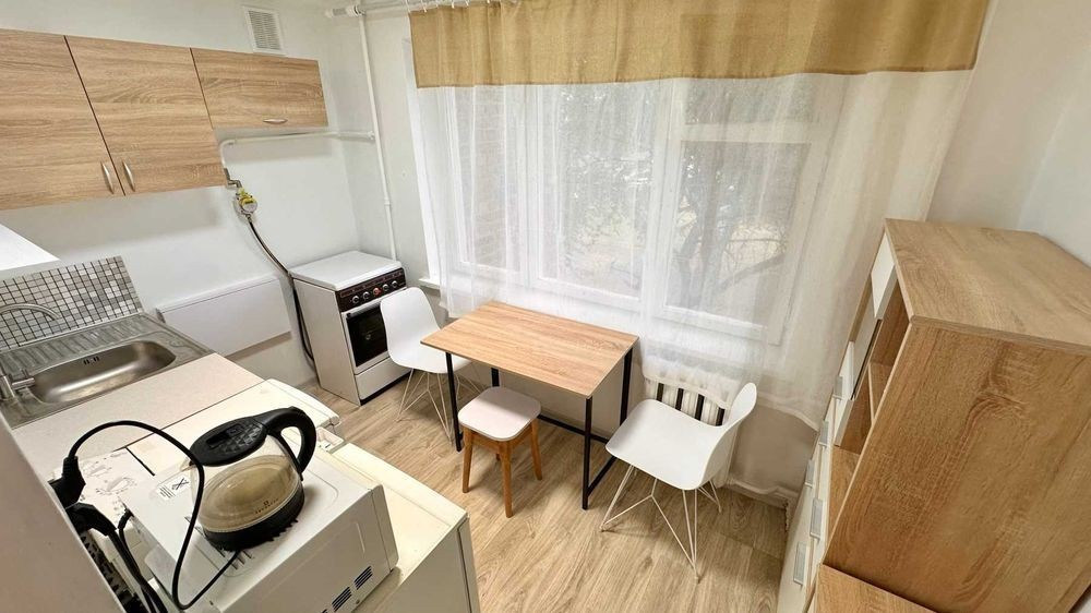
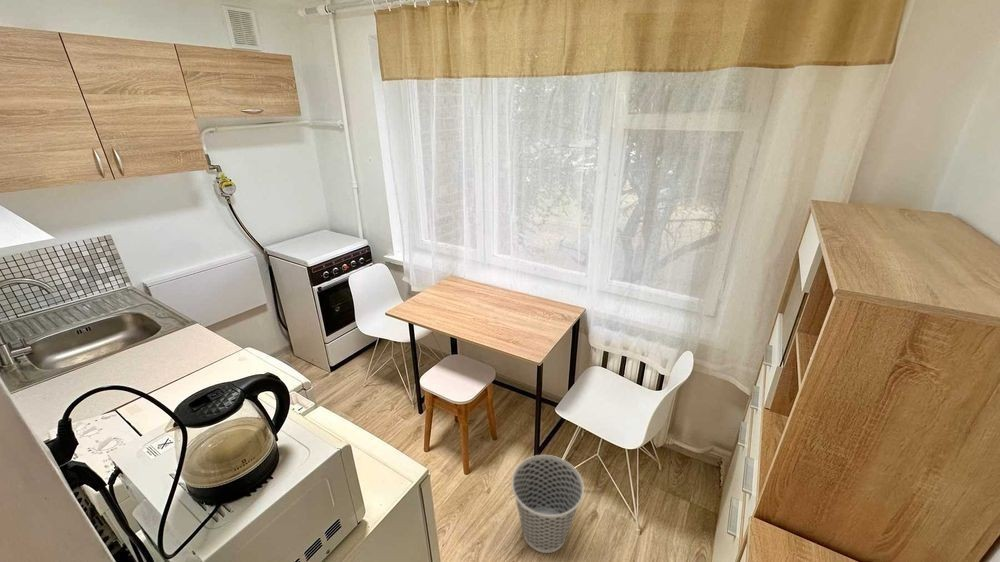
+ wastebasket [511,454,585,554]
